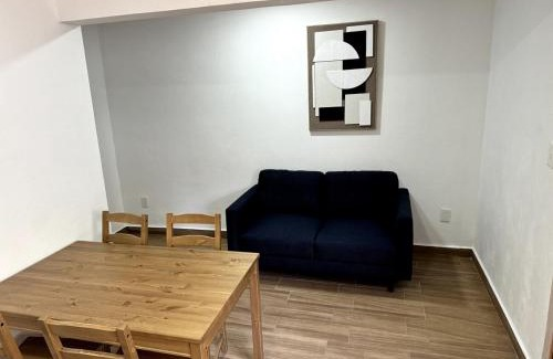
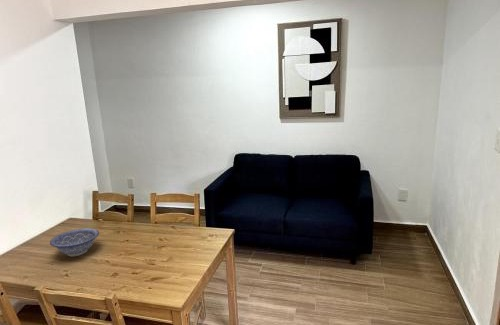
+ decorative bowl [49,227,100,257]
